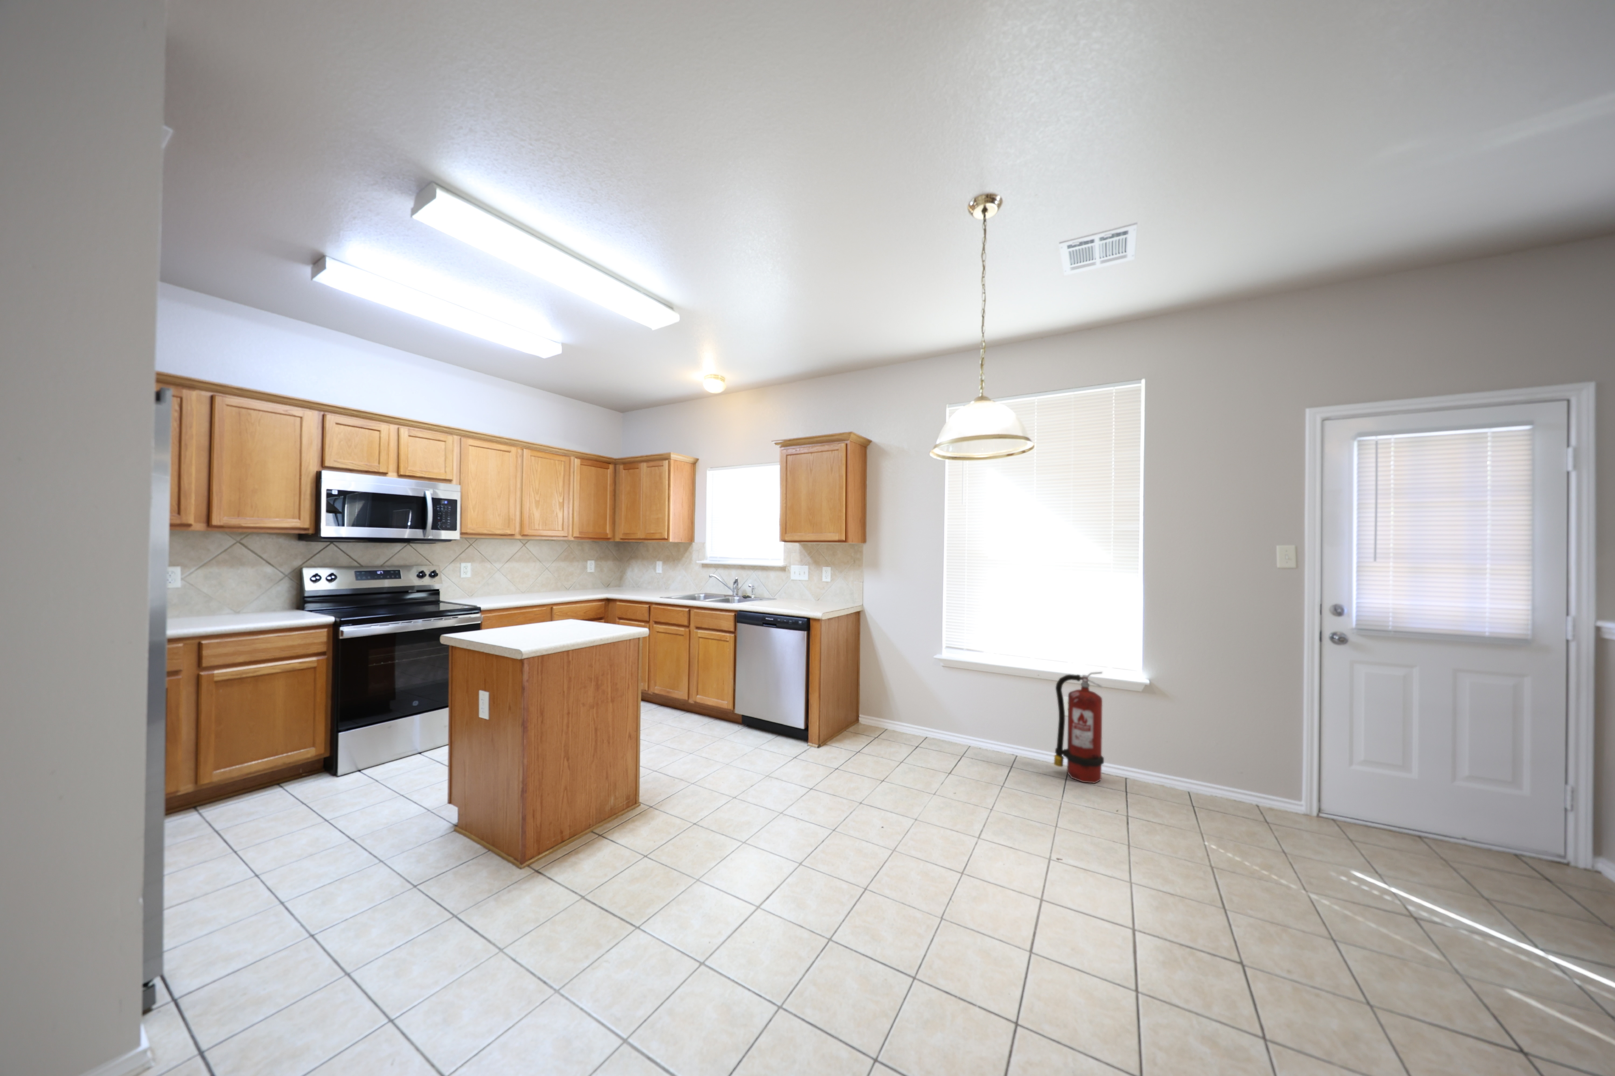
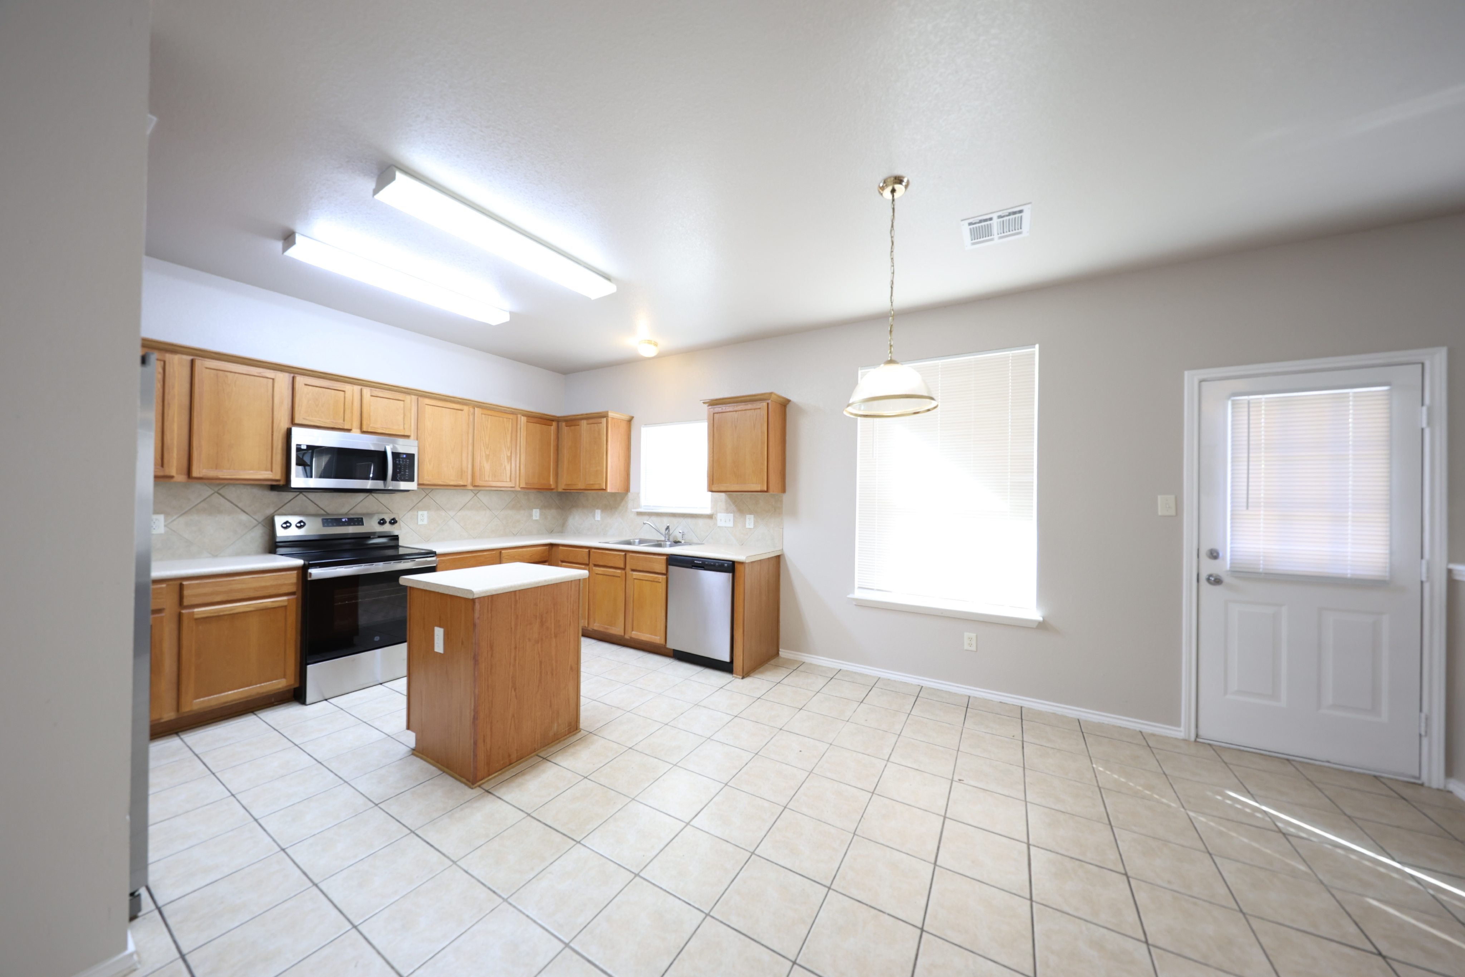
- fire extinguisher [1053,671,1104,784]
